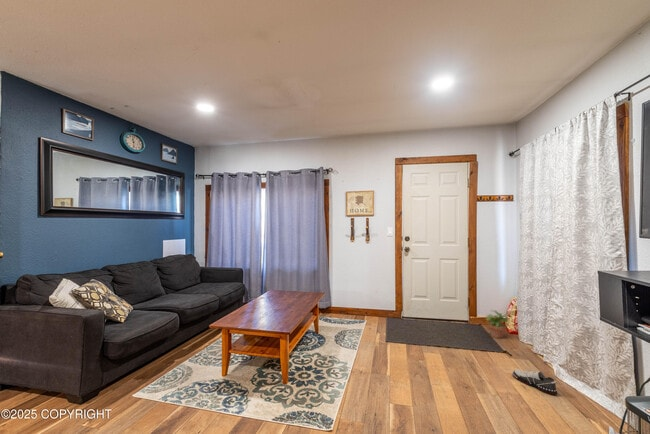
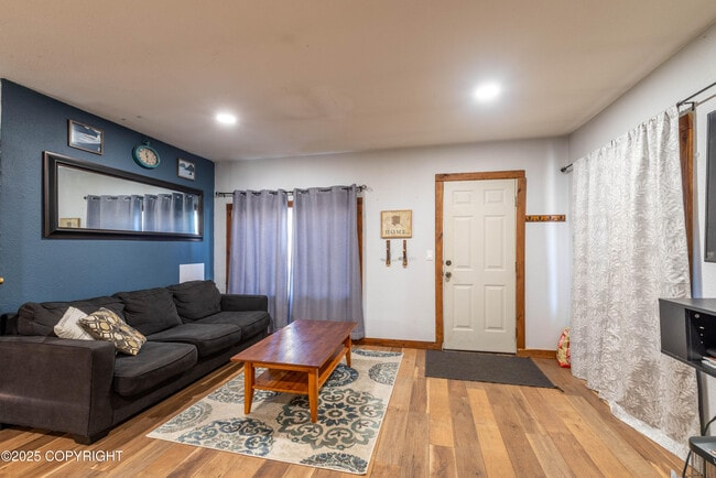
- shoe [511,368,558,396]
- potted plant [484,309,513,339]
